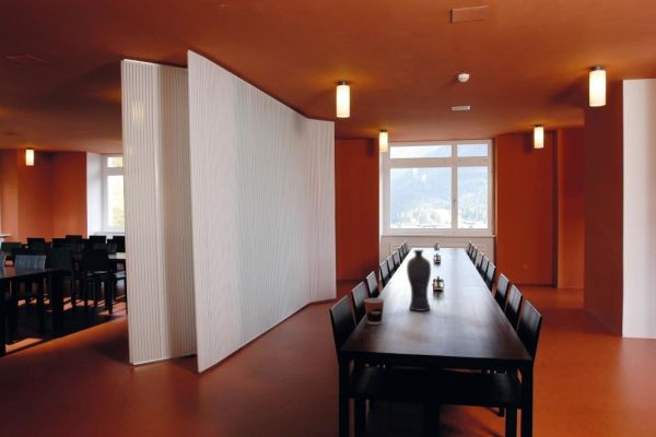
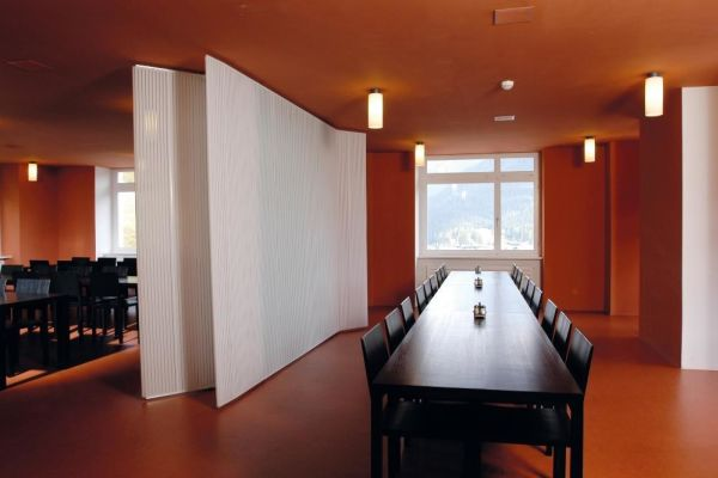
- cup [363,297,385,326]
- vase [406,249,432,312]
